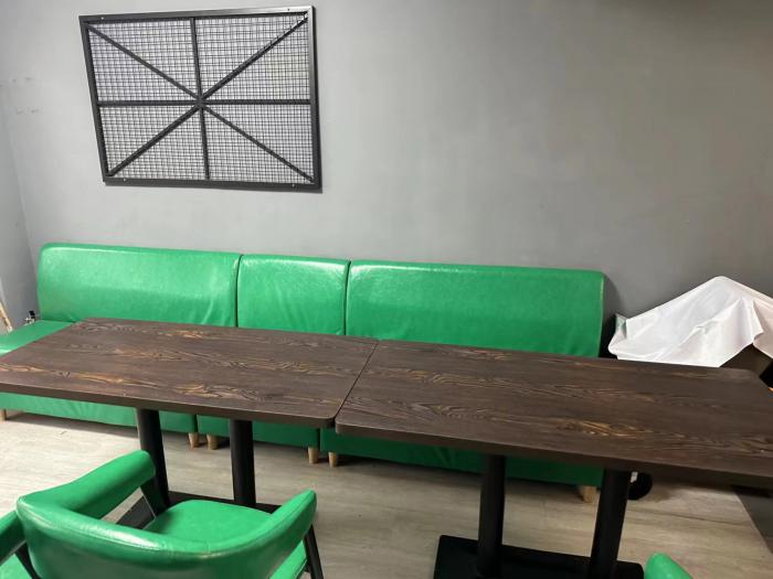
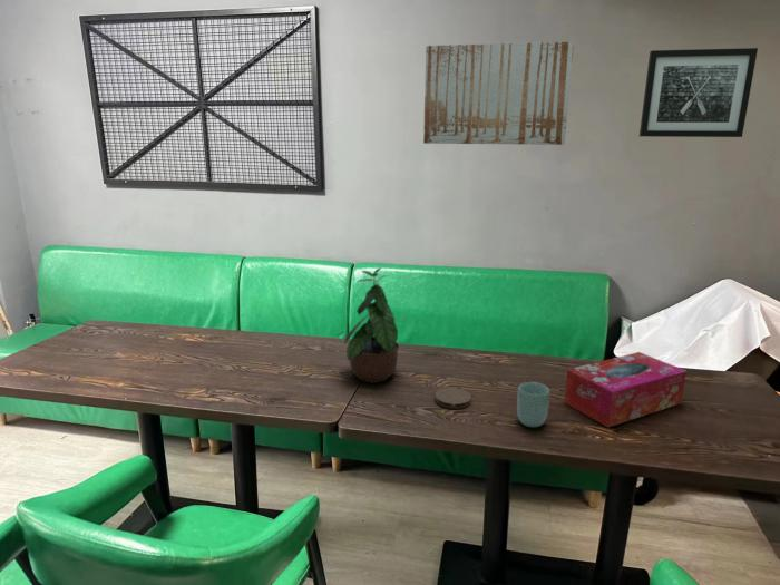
+ wall art [422,41,575,146]
+ cup [516,381,550,428]
+ coaster [435,387,472,410]
+ wall art [638,47,759,138]
+ tissue box [563,351,688,429]
+ potted plant [343,266,402,383]
